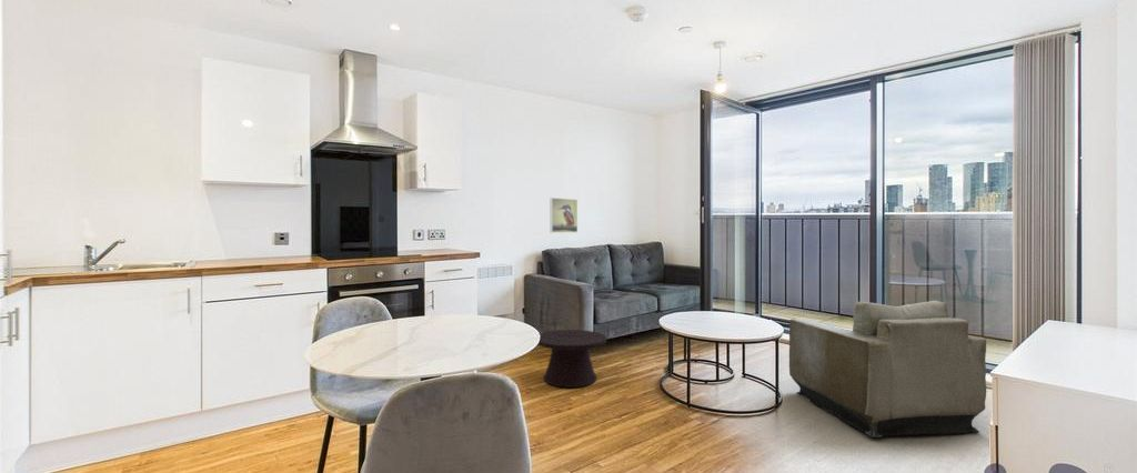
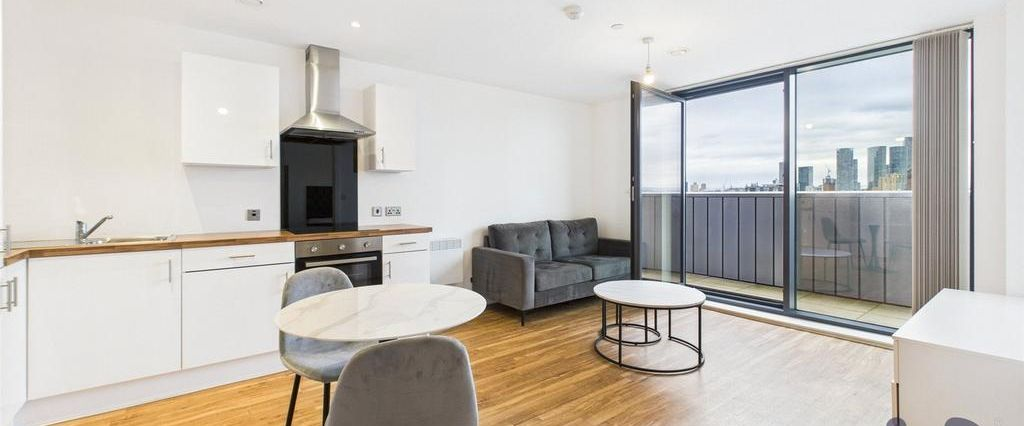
- side table [537,329,607,389]
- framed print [549,197,578,234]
- armchair [788,300,987,439]
